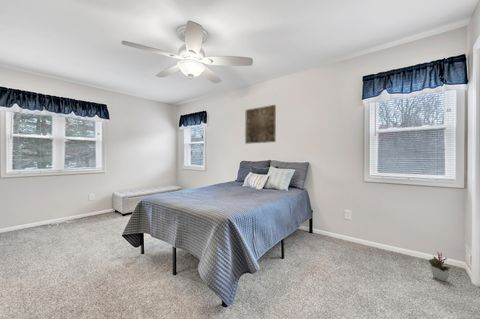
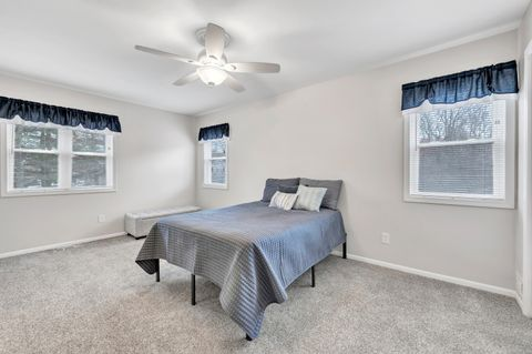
- decorative plant [428,251,451,282]
- wall art [244,104,277,145]
